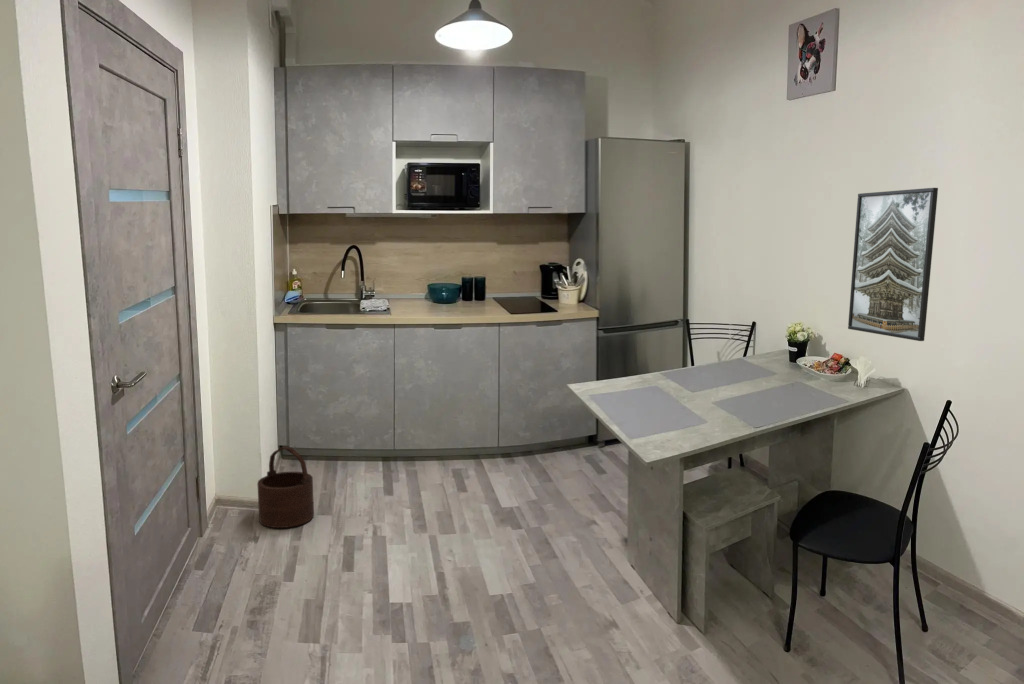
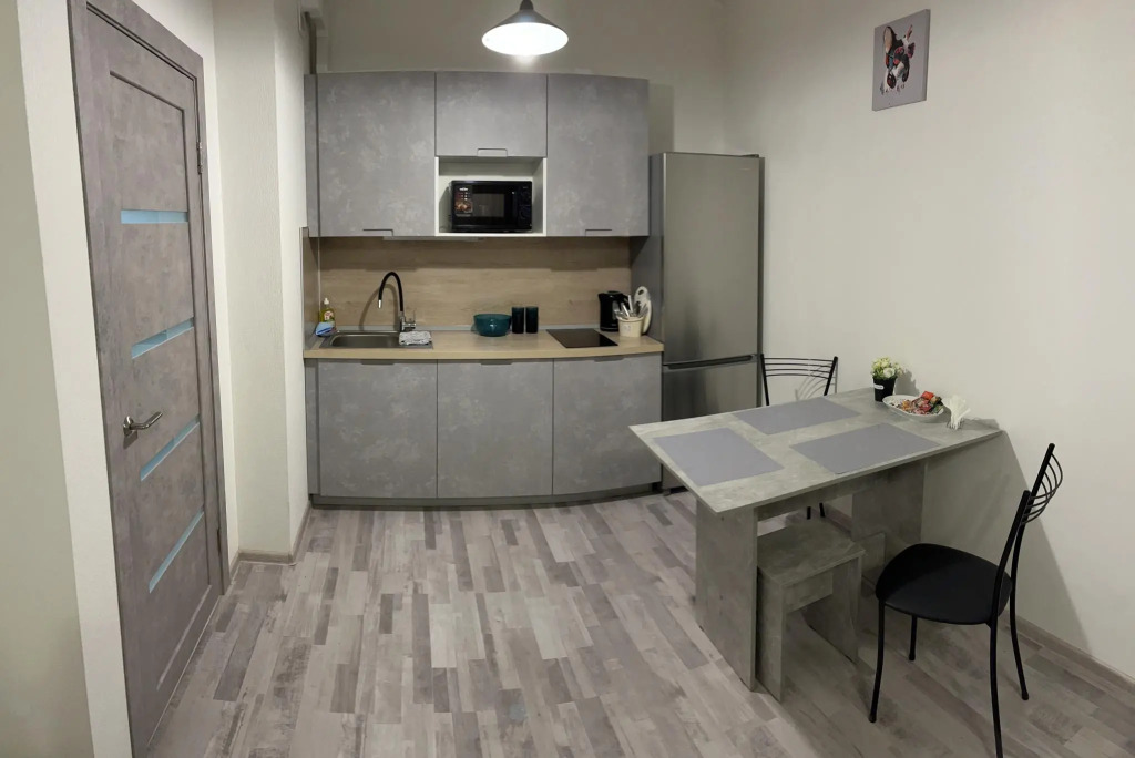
- wooden bucket [256,446,315,529]
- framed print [847,187,939,342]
